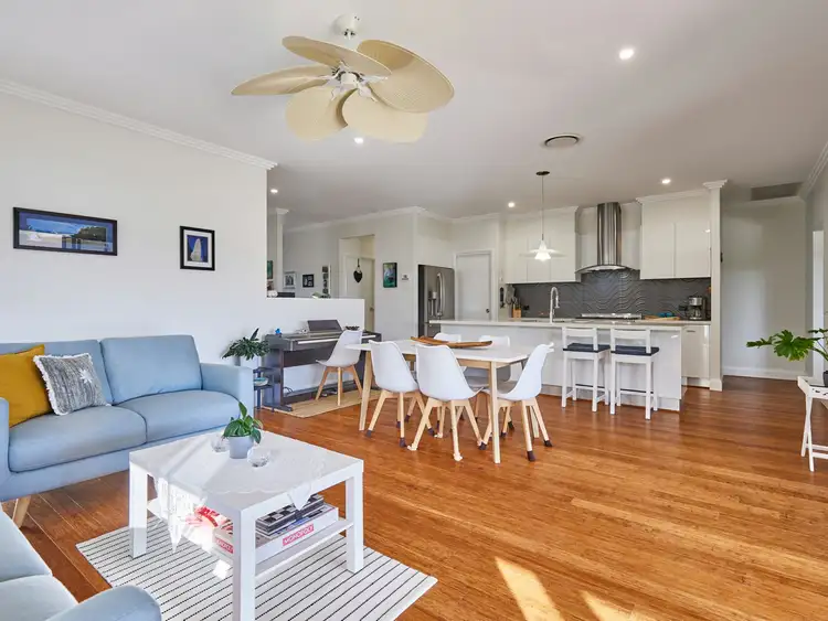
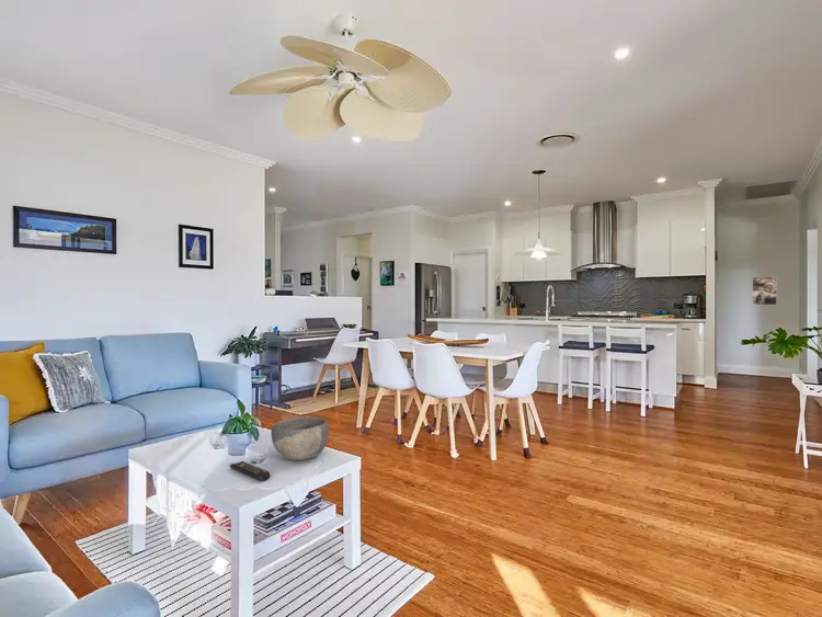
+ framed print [751,275,778,306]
+ remote control [229,460,271,482]
+ bowl [270,415,330,461]
